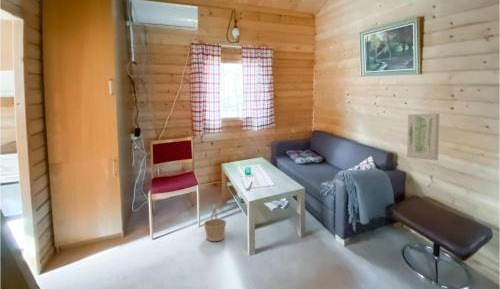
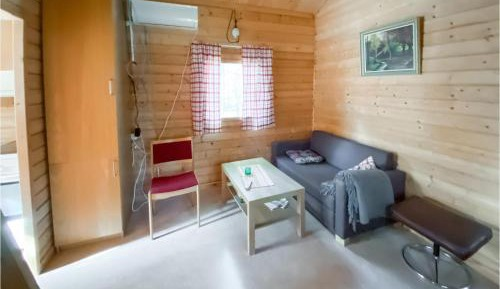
- wall art [406,112,441,161]
- basket [203,203,227,242]
